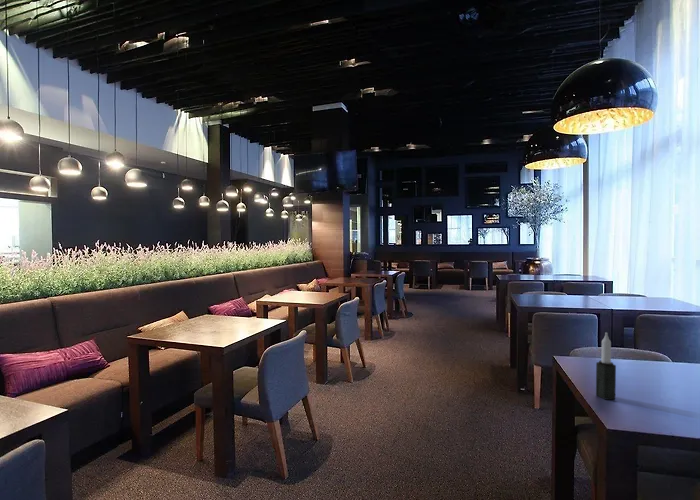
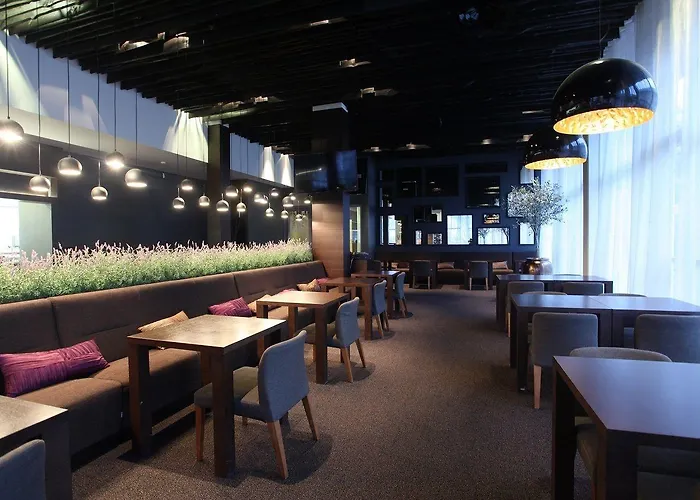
- candle [595,331,617,401]
